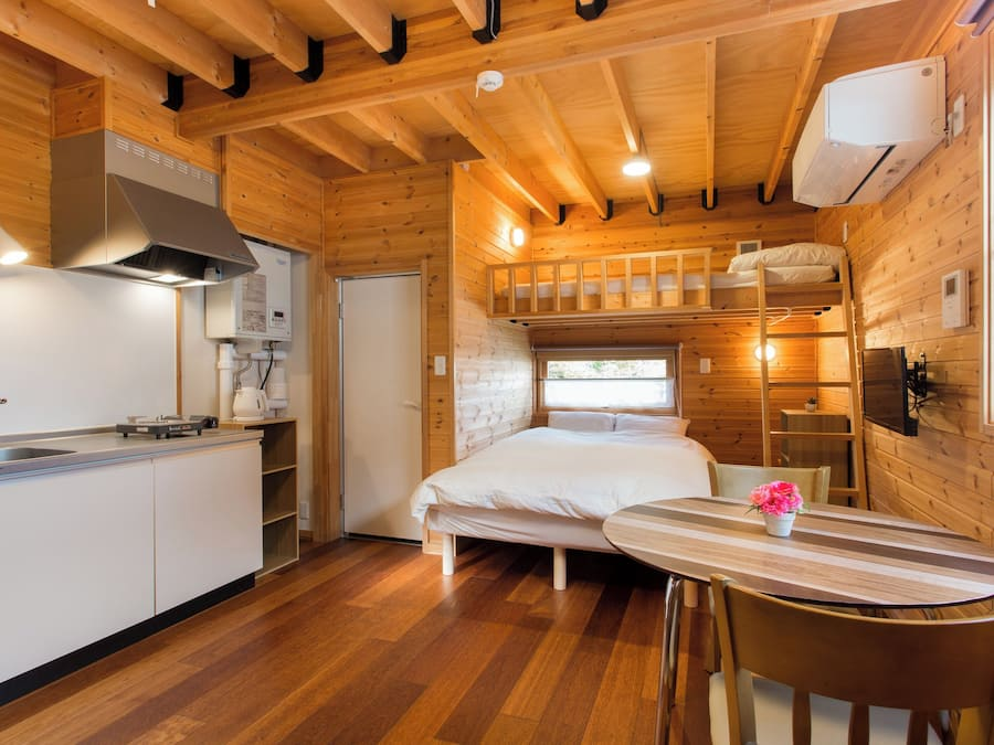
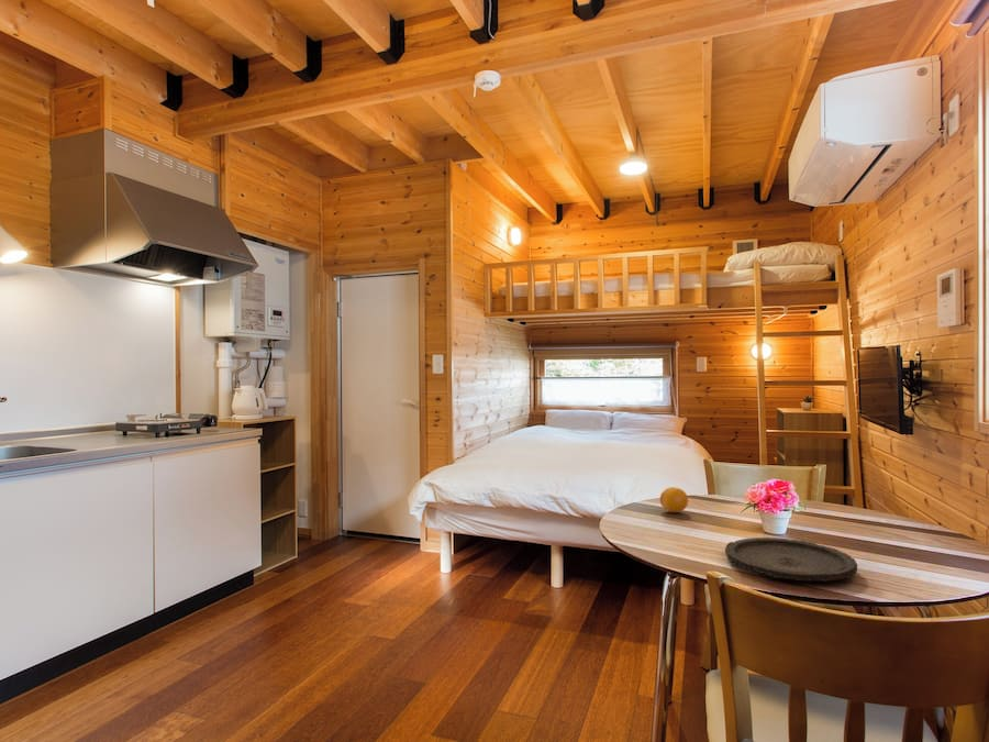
+ plate [724,536,858,583]
+ fruit [659,486,689,513]
